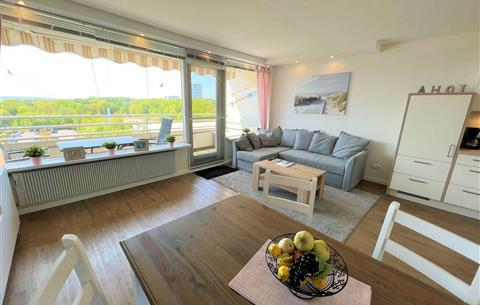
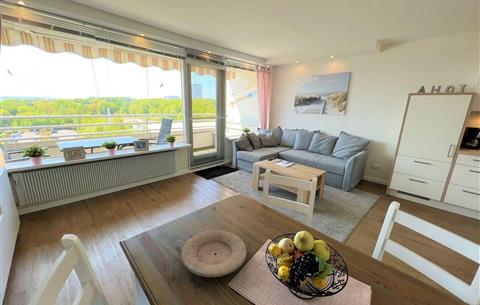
+ plate [180,229,247,278]
